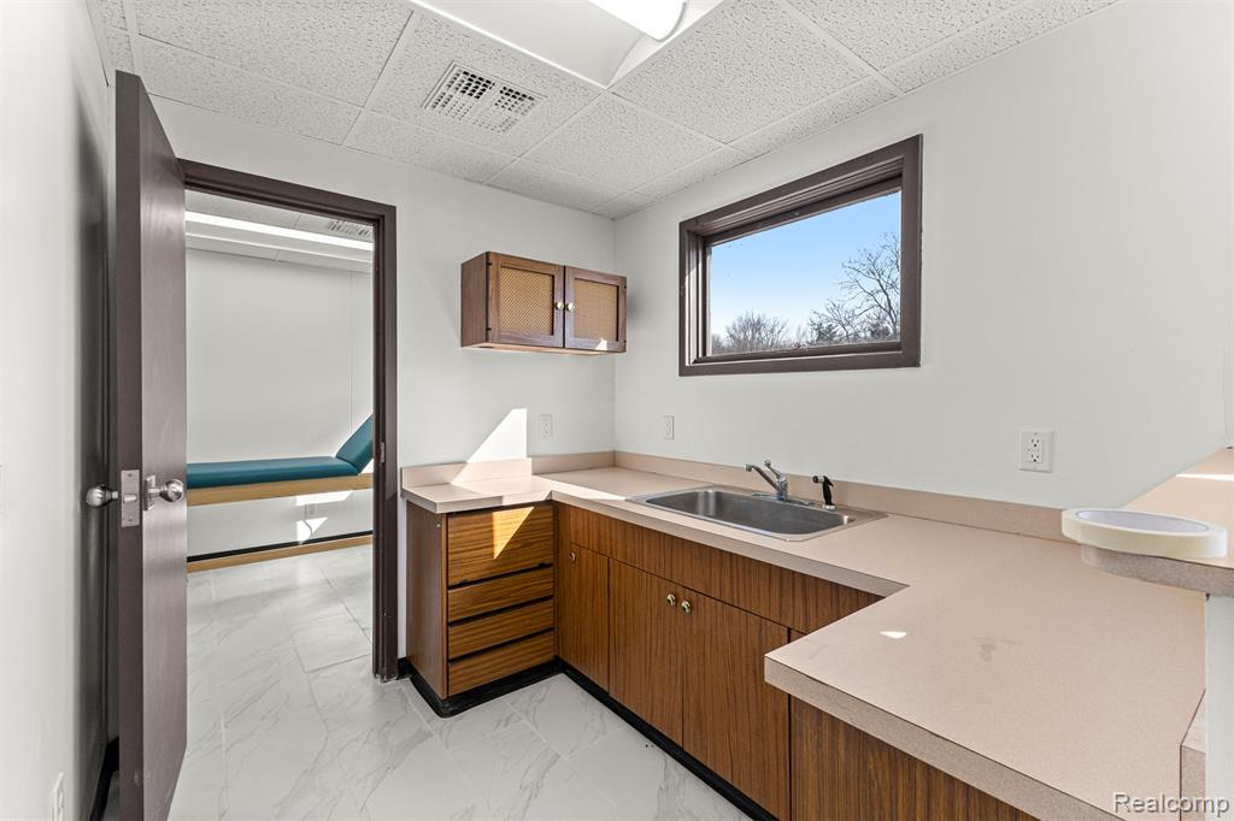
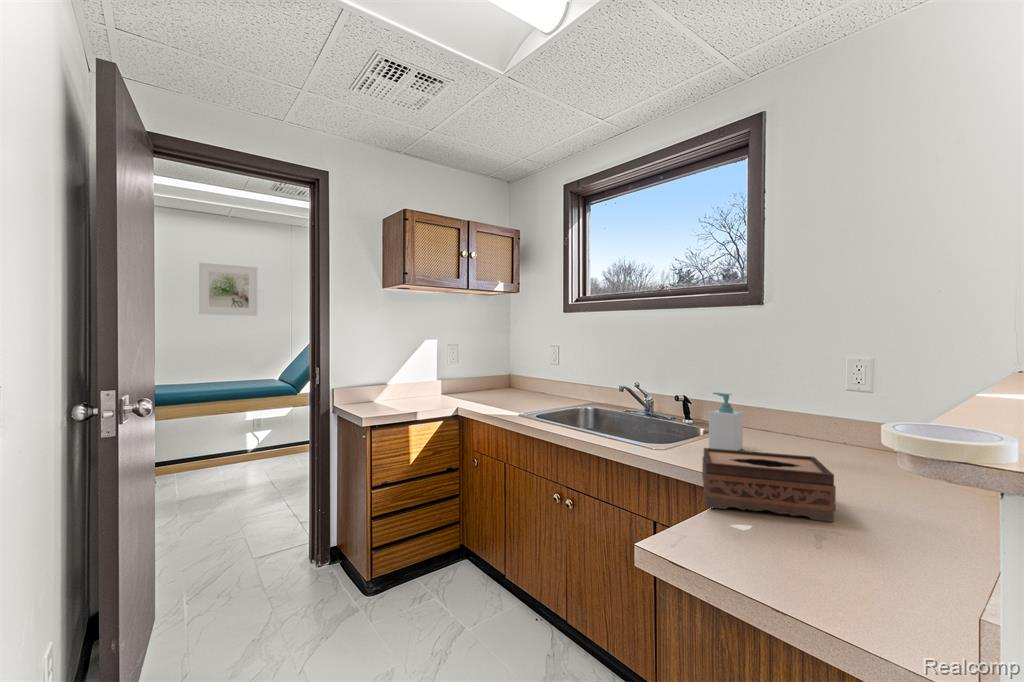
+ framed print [198,262,258,317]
+ soap bottle [708,391,744,451]
+ tissue box [701,447,837,523]
